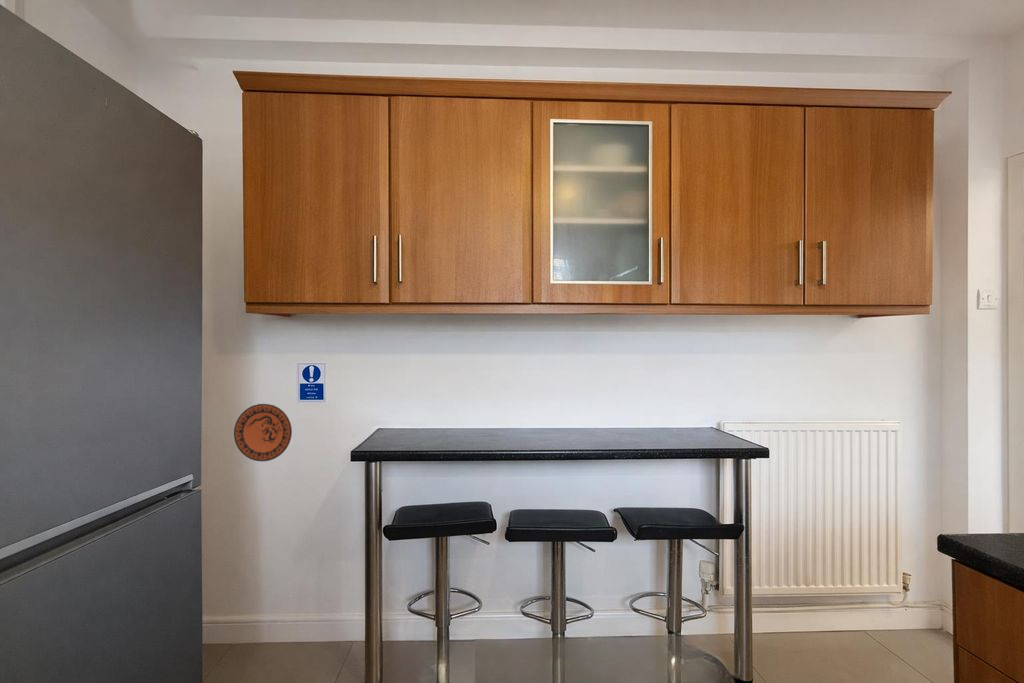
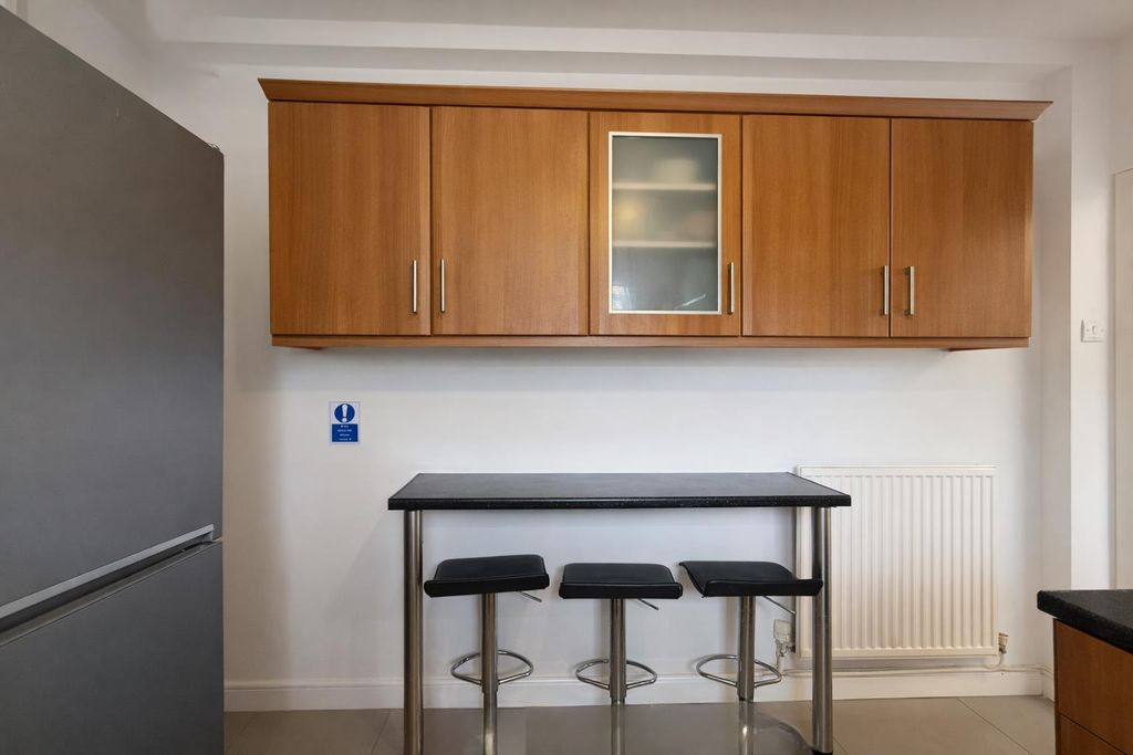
- decorative plate [233,403,293,462]
